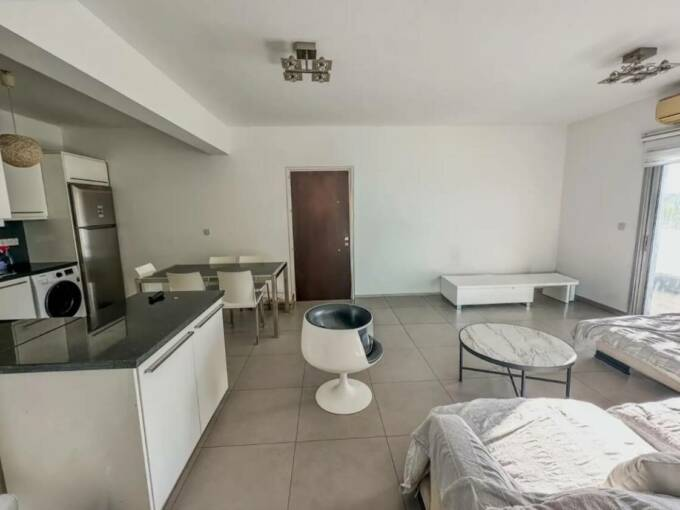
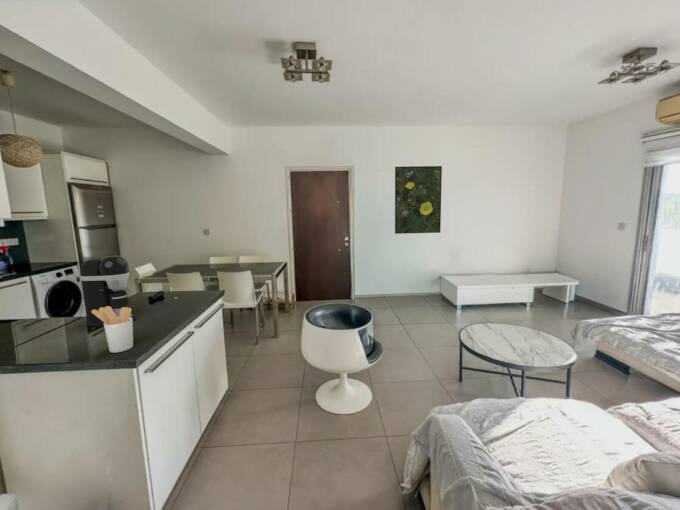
+ coffee maker [79,254,137,328]
+ utensil holder [91,306,134,354]
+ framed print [394,165,443,235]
